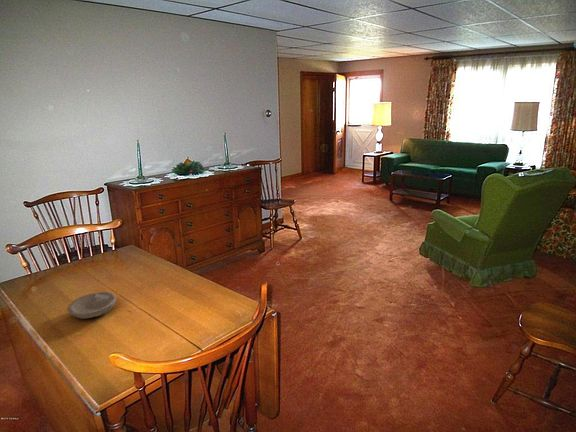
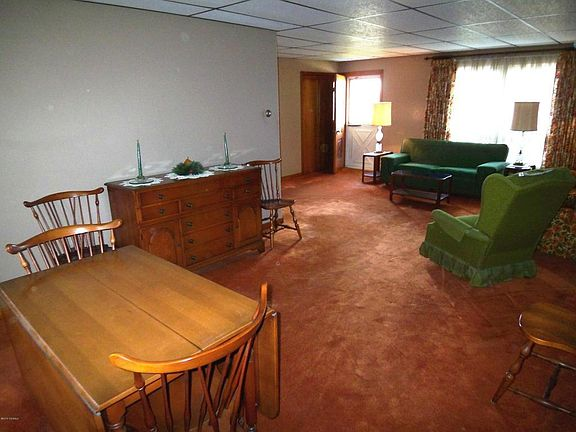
- bowl [66,291,117,320]
